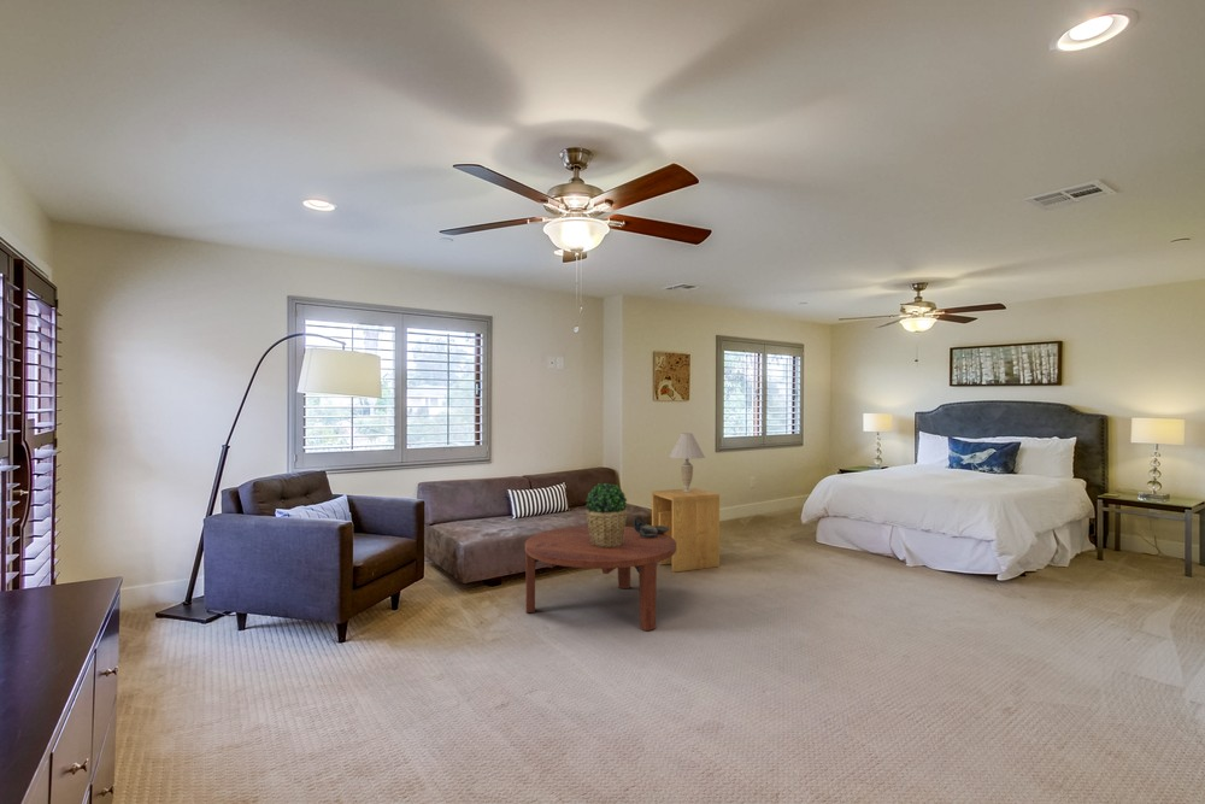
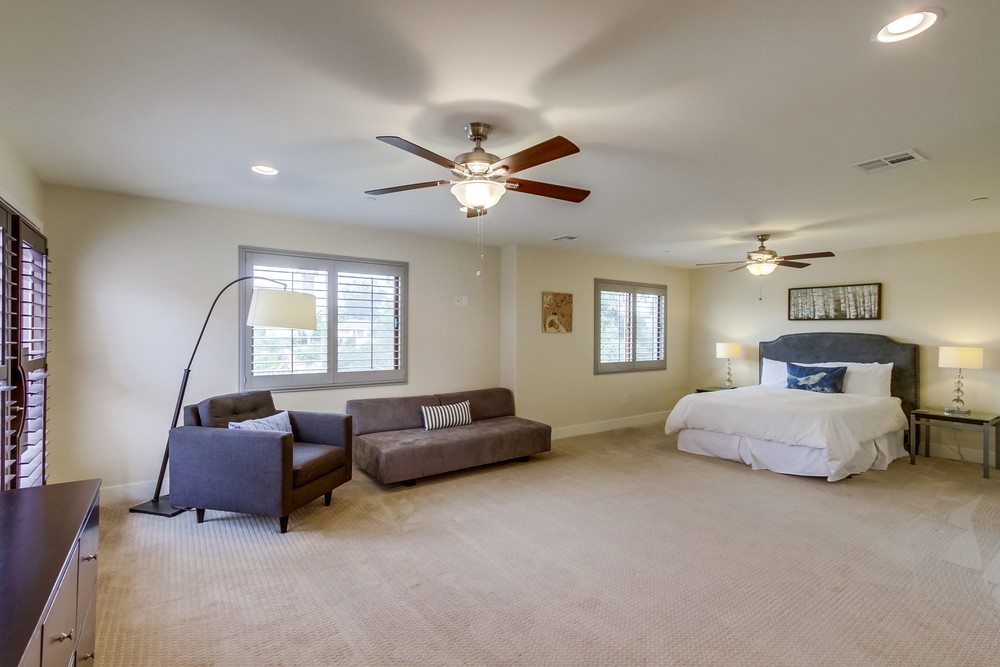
- table lamp [668,432,706,492]
- decorative bowl [633,516,670,538]
- potted plant [584,482,628,547]
- side table [651,487,721,574]
- coffee table [524,524,676,633]
